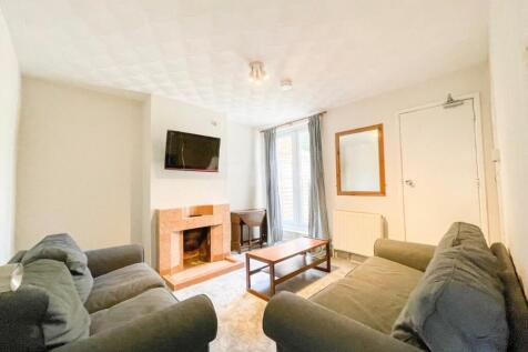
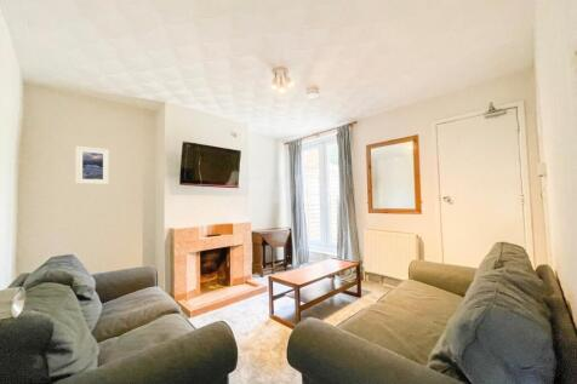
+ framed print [75,145,110,185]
